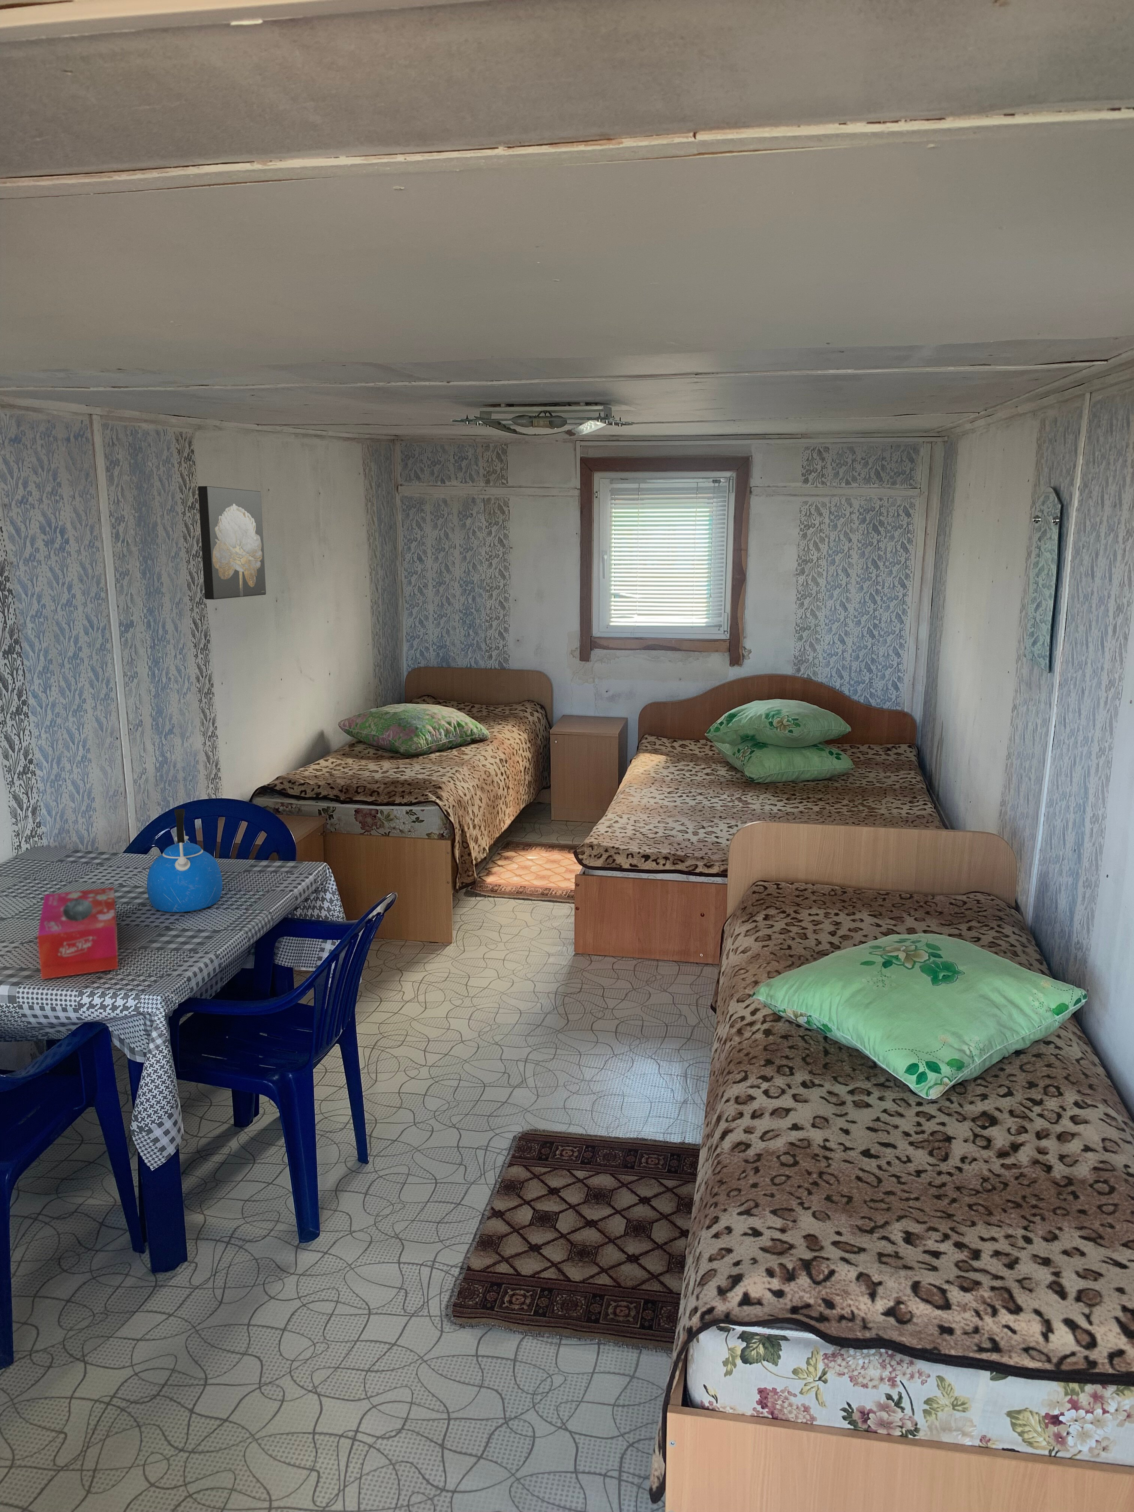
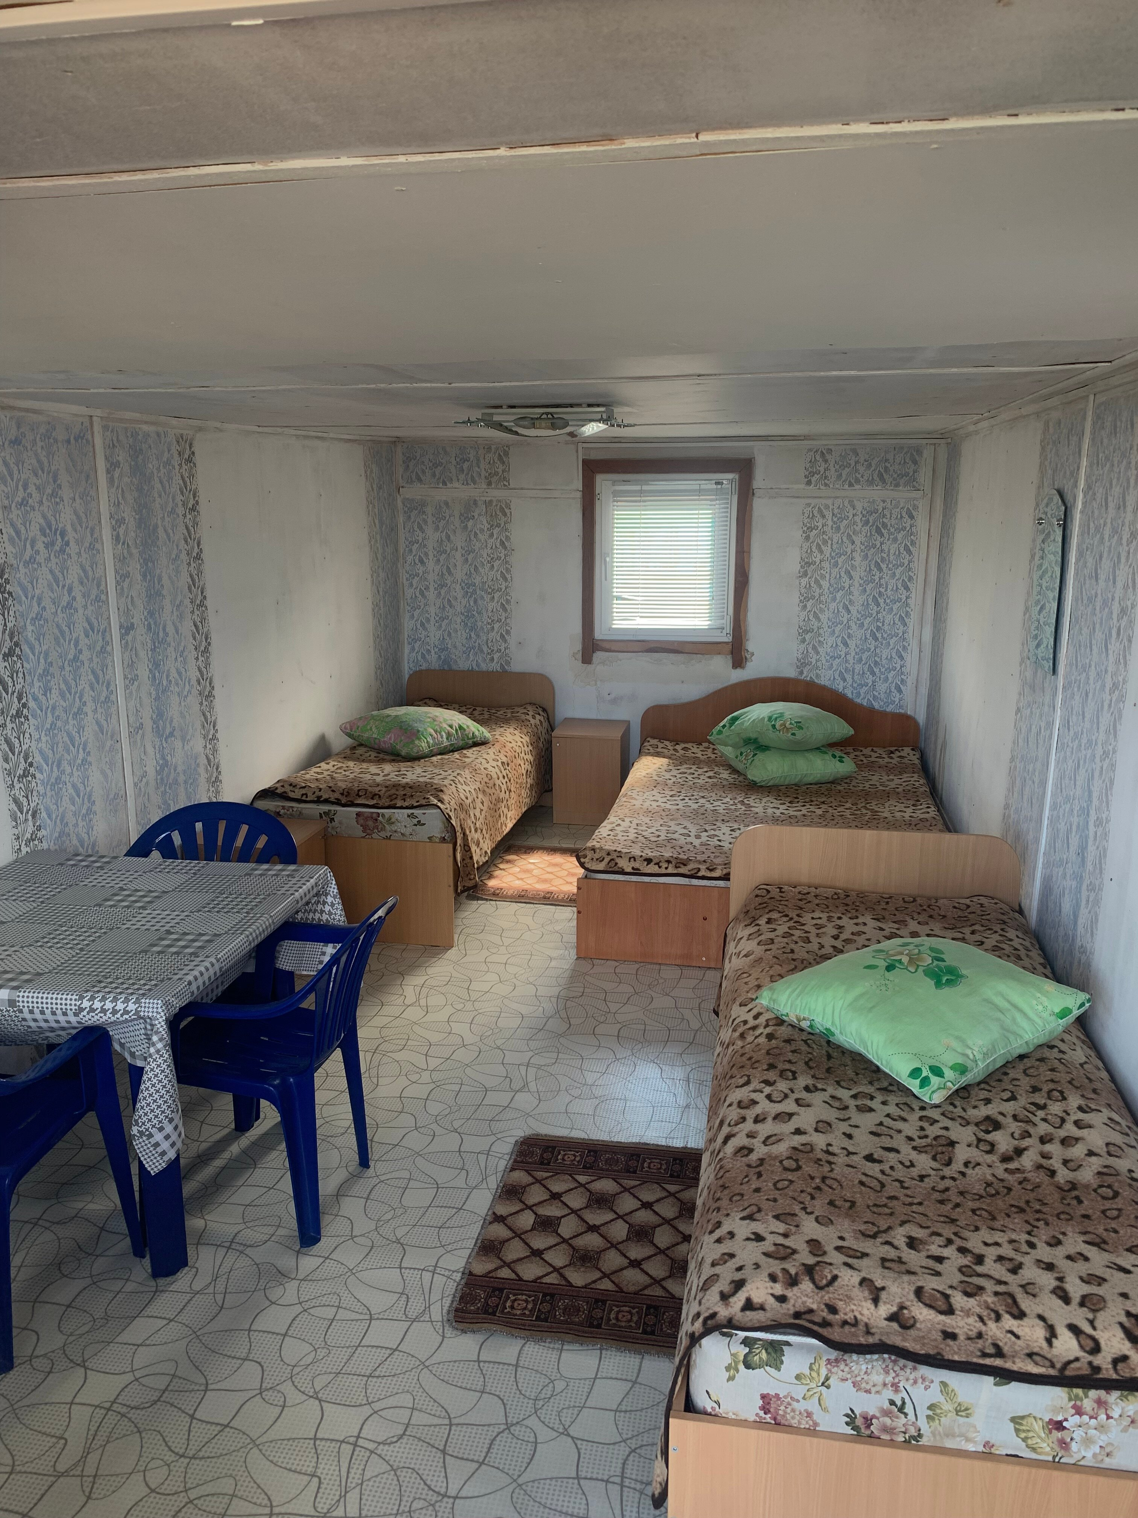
- kettle [147,808,223,913]
- wall art [198,486,267,600]
- tissue box [37,887,118,980]
